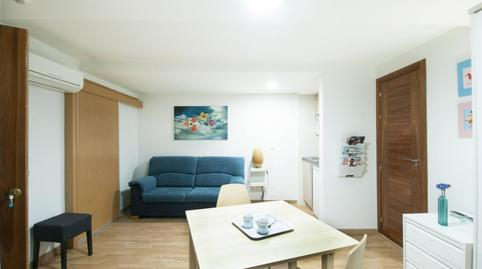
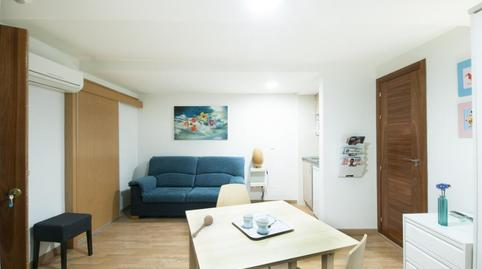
+ spoon [191,214,214,238]
